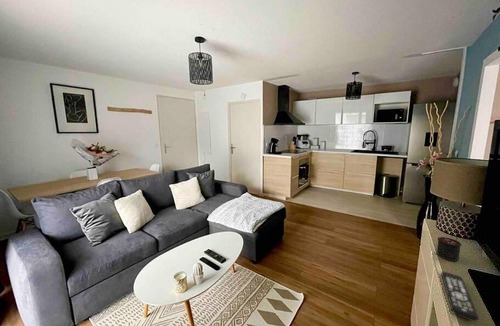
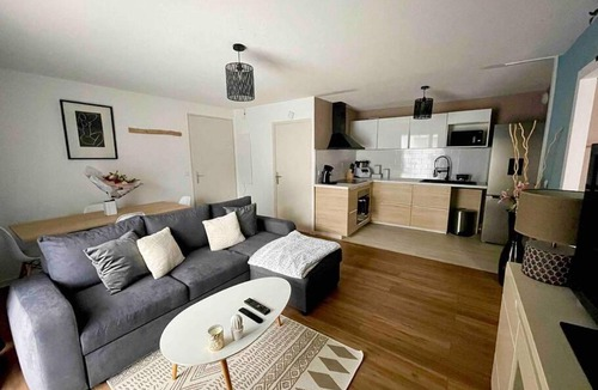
- candle [436,233,463,262]
- remote control [440,270,480,322]
